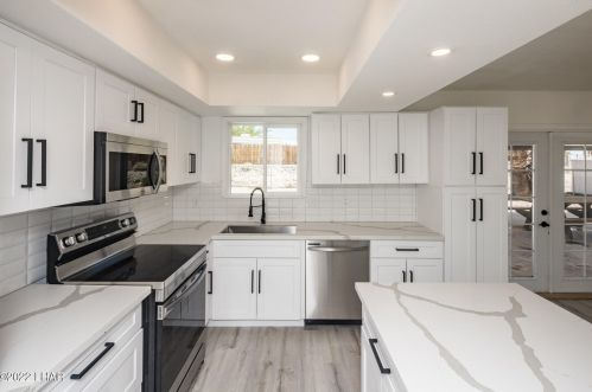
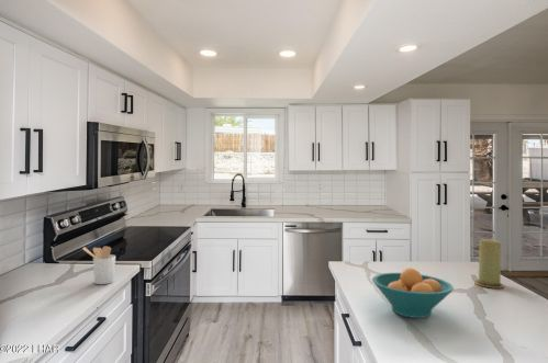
+ utensil holder [81,245,116,285]
+ fruit bowl [371,266,455,319]
+ candle [473,238,505,288]
